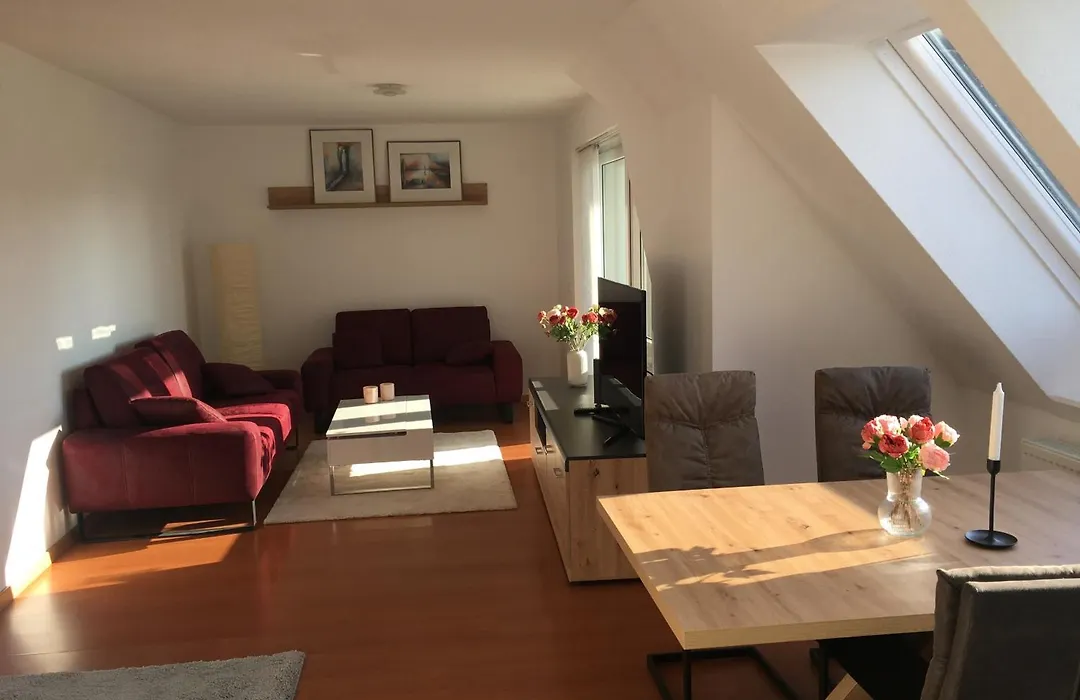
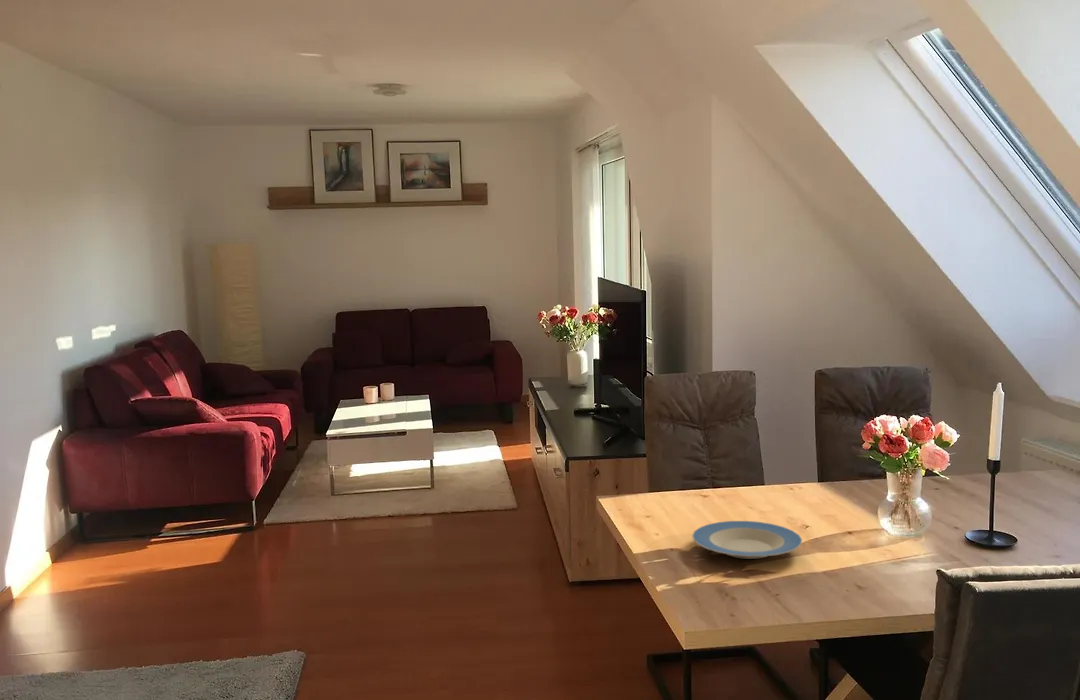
+ plate [691,520,803,560]
